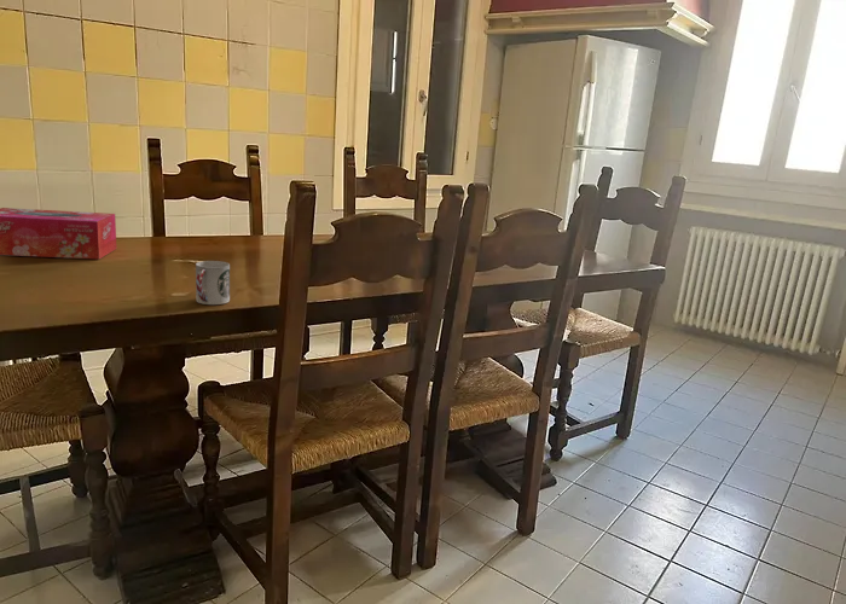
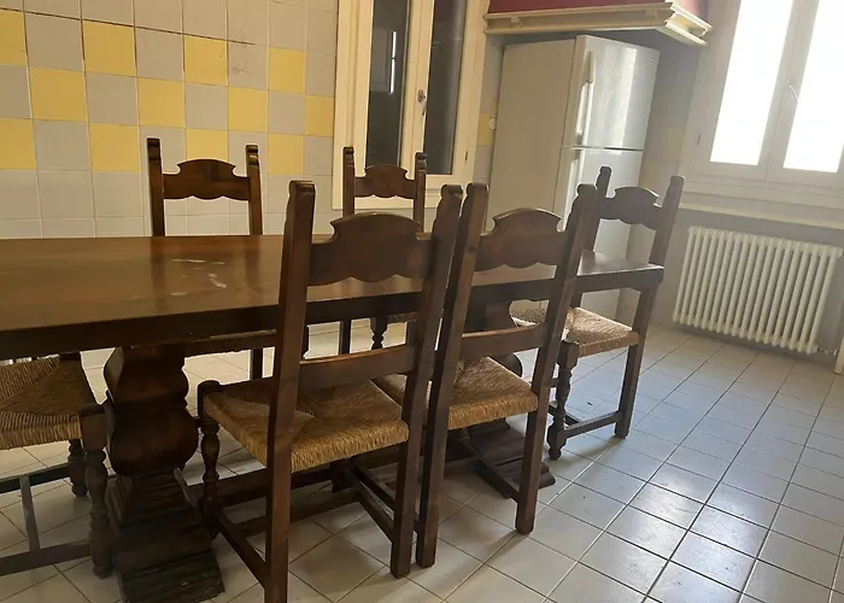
- cup [195,260,231,306]
- tissue box [0,207,117,260]
